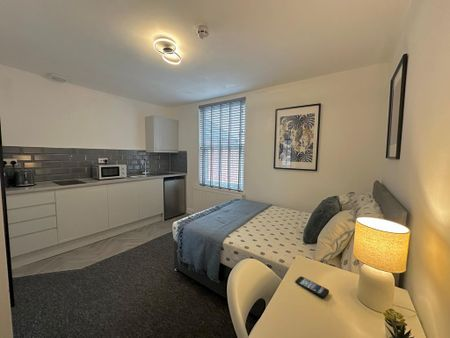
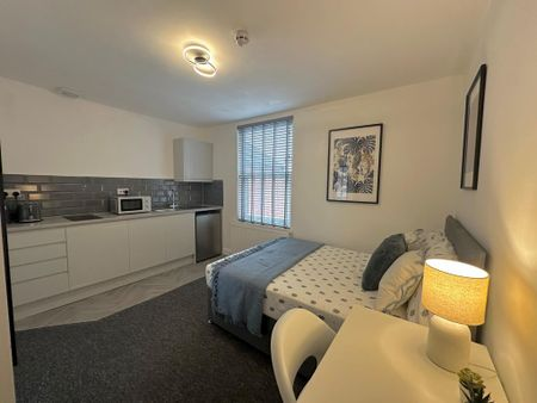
- smartphone [294,276,330,299]
